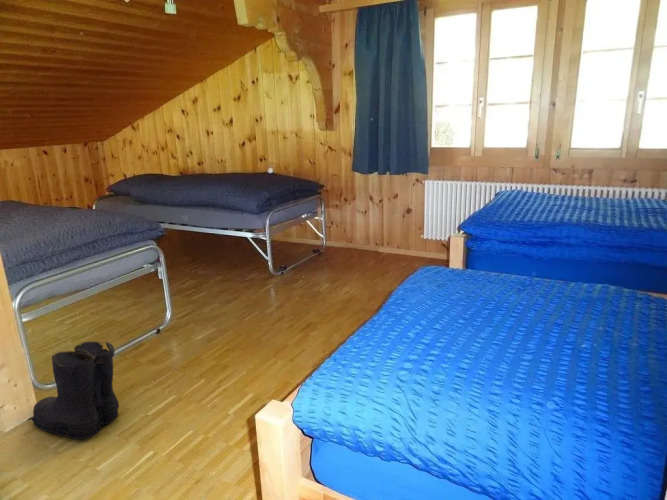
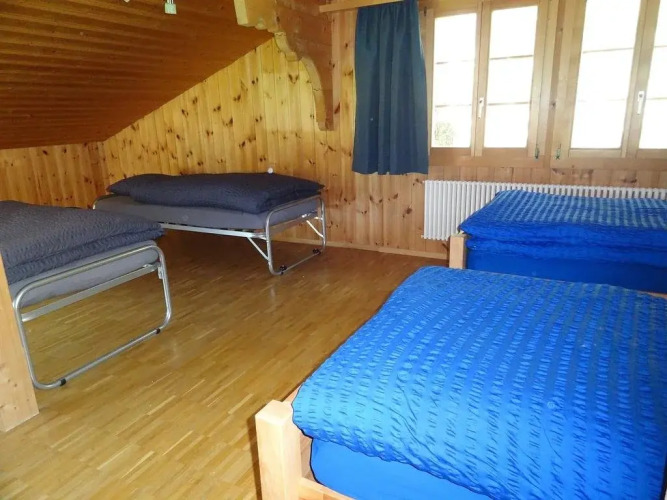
- boots [26,340,120,441]
